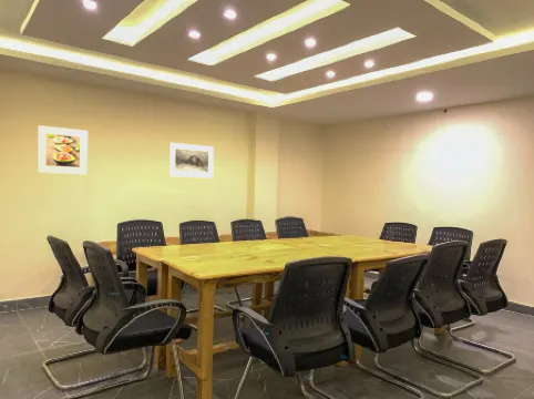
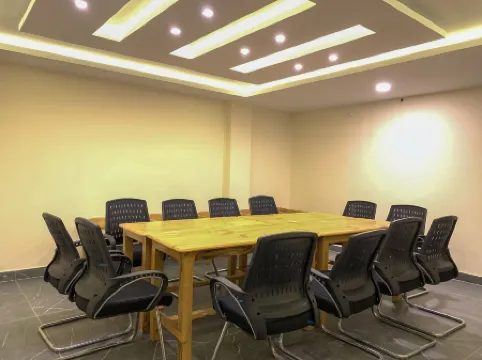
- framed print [37,124,89,176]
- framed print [168,142,215,180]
